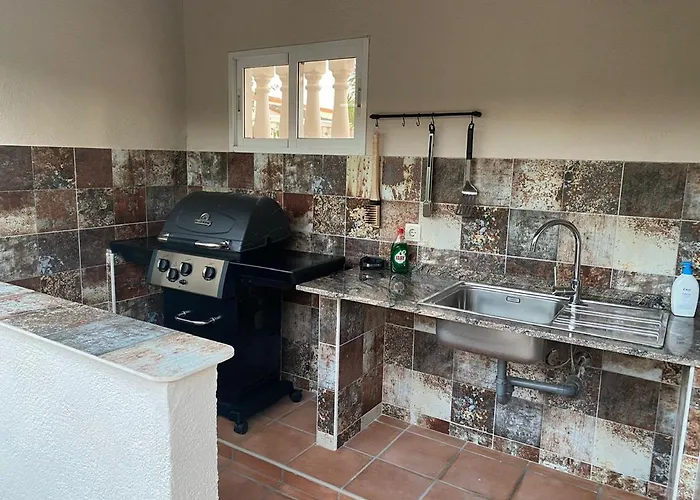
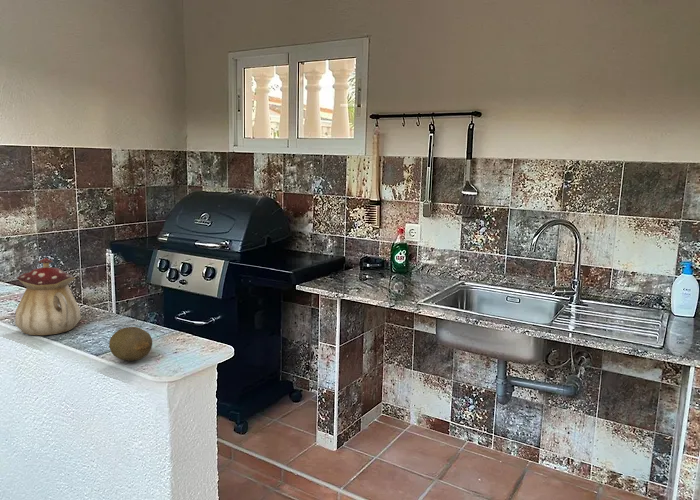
+ teapot [14,257,82,336]
+ fruit [108,326,153,362]
